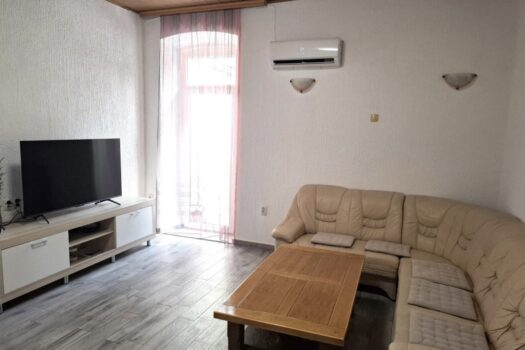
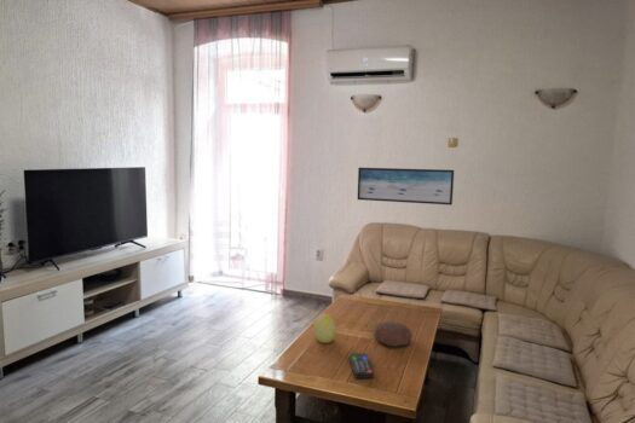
+ remote control [348,352,375,379]
+ wall art [357,167,455,207]
+ decorative bowl [373,320,412,348]
+ decorative egg [313,313,337,344]
